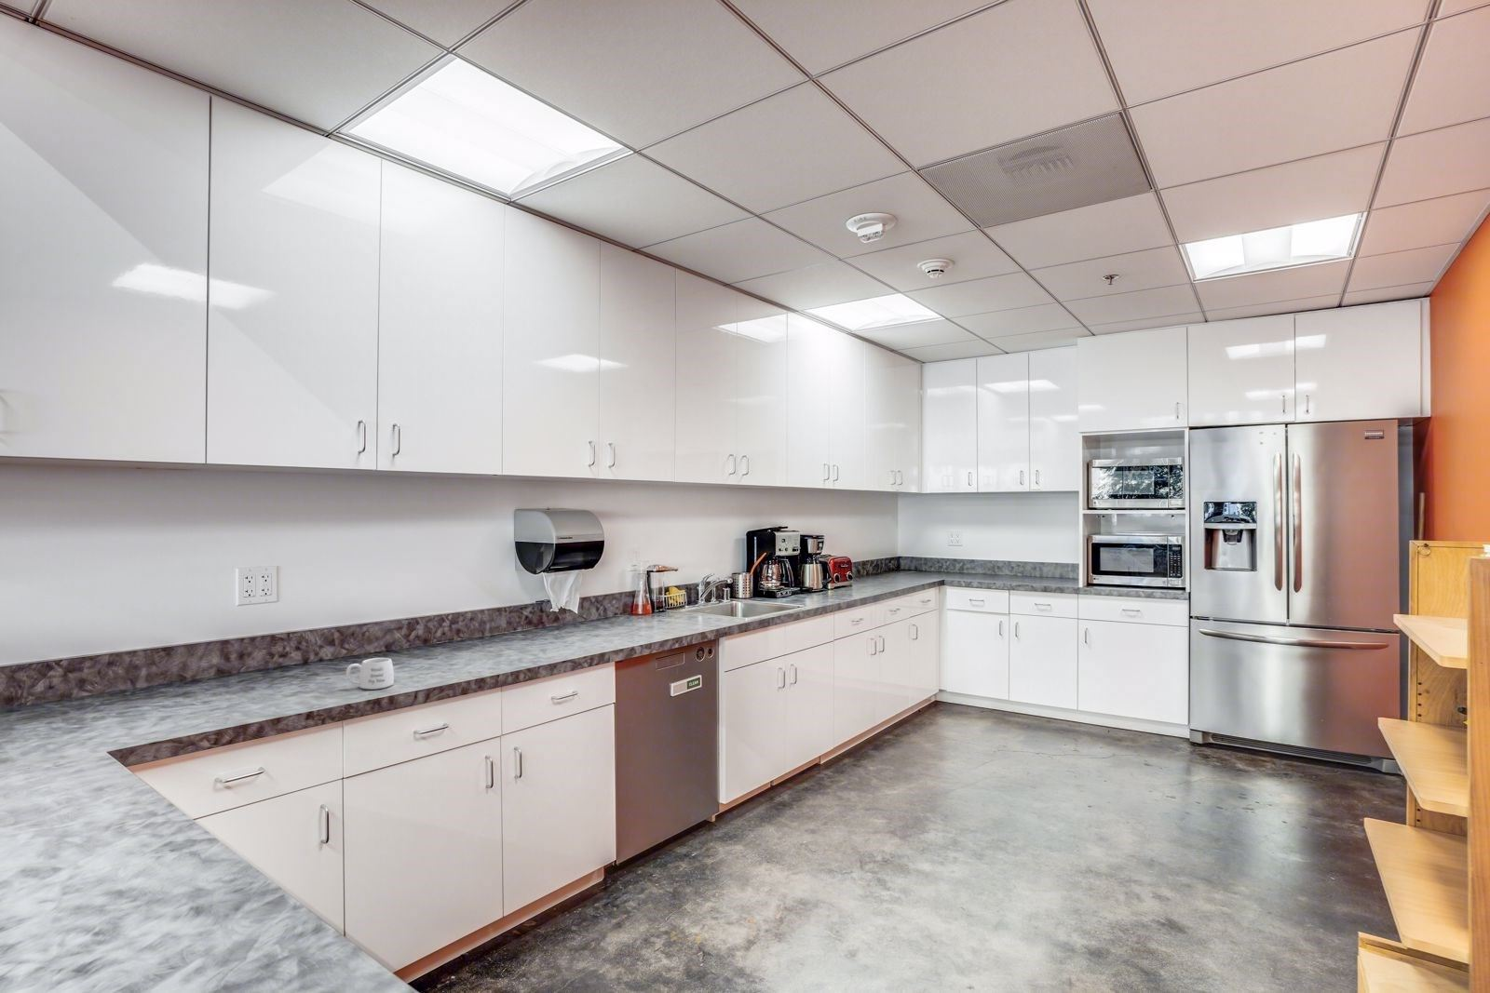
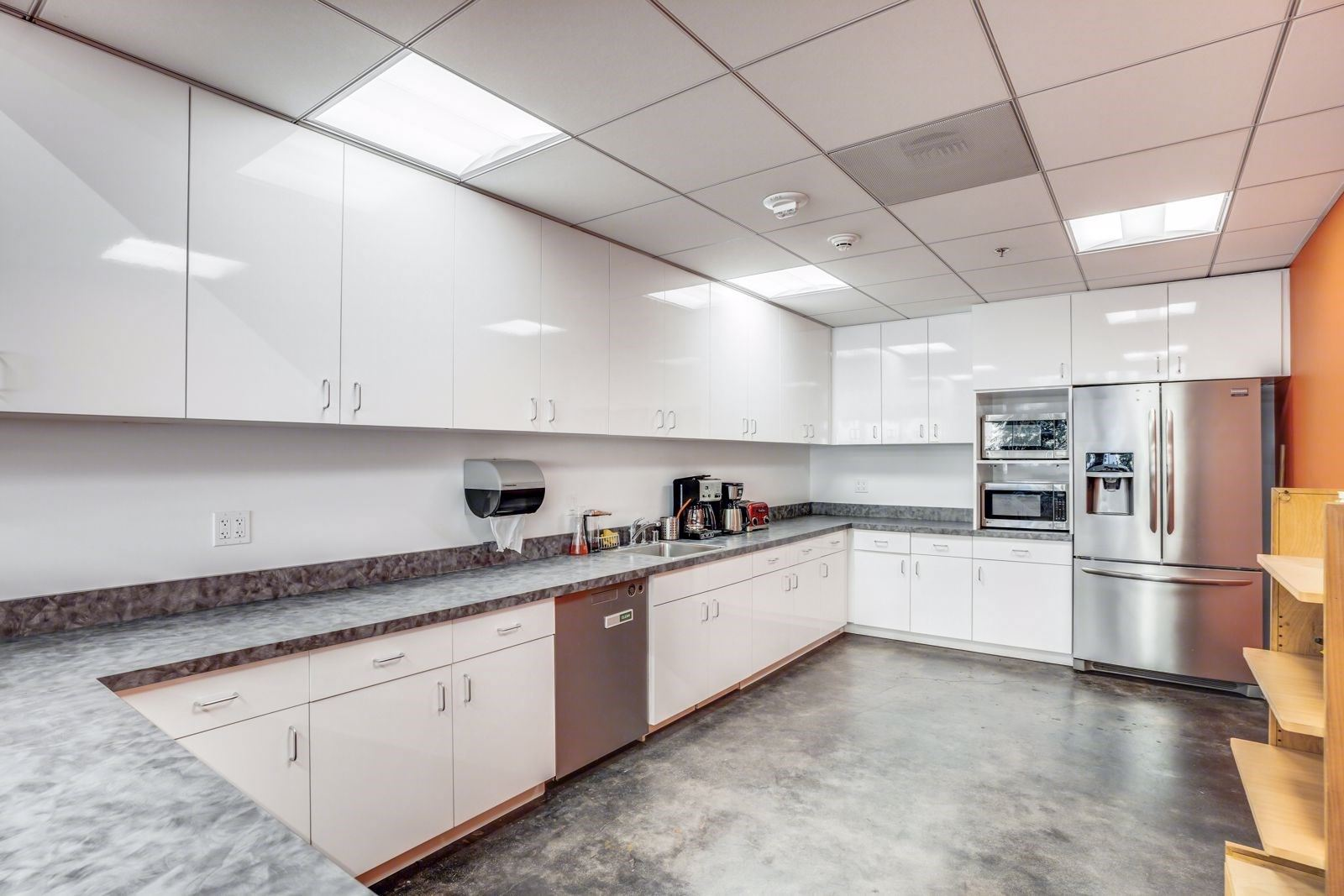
- mug [346,657,395,690]
